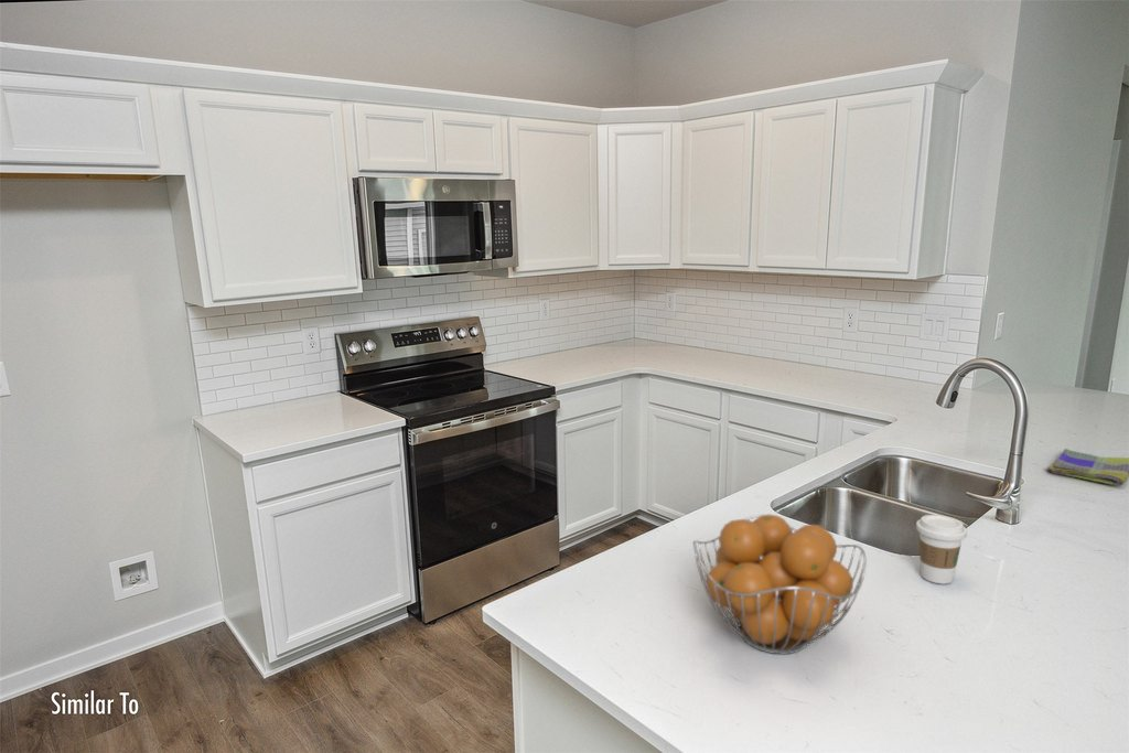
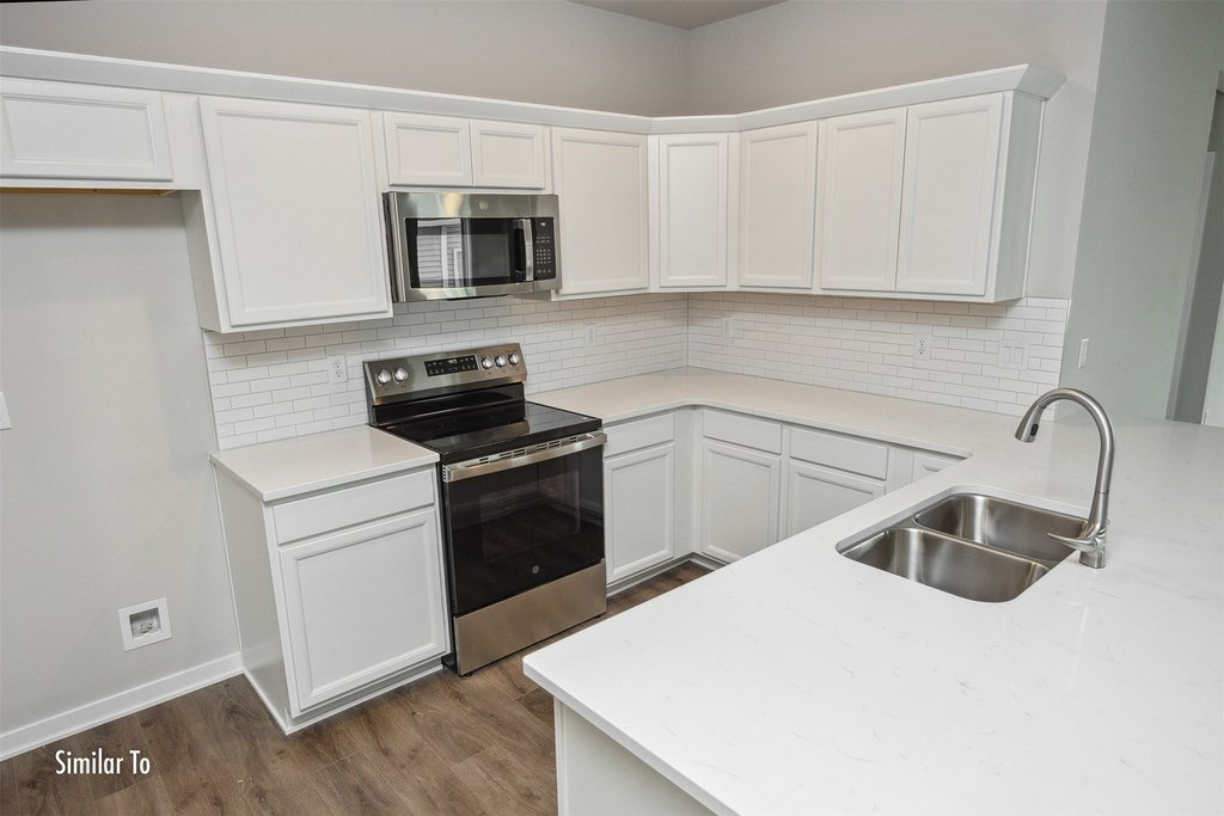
- coffee cup [915,514,968,584]
- dish towel [1045,448,1129,486]
- fruit basket [692,513,868,655]
